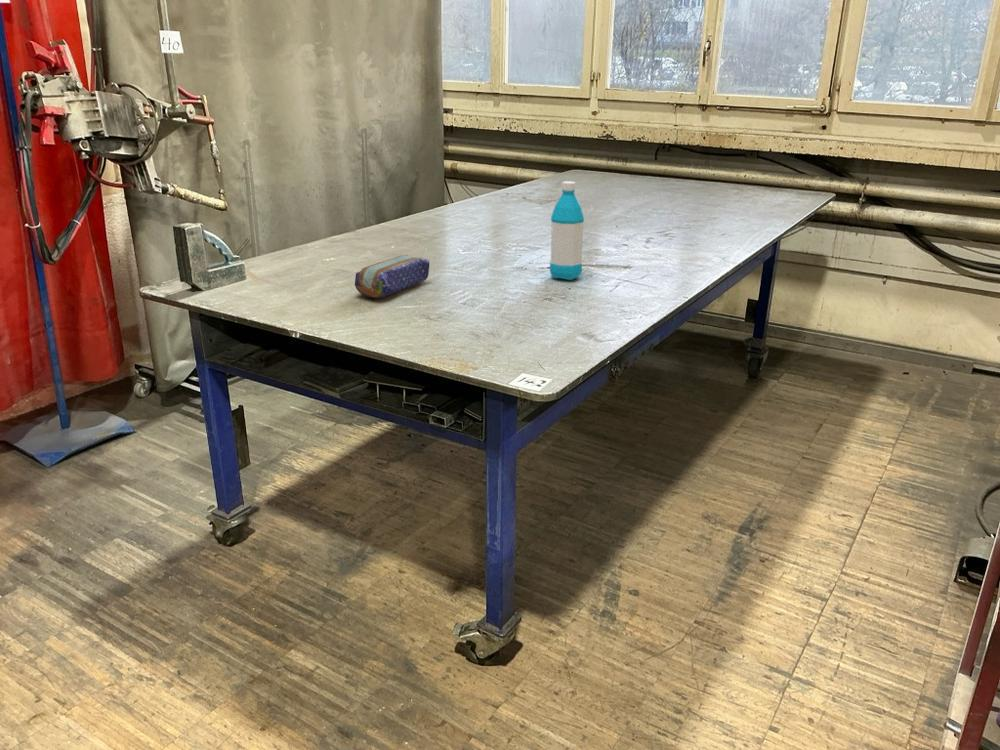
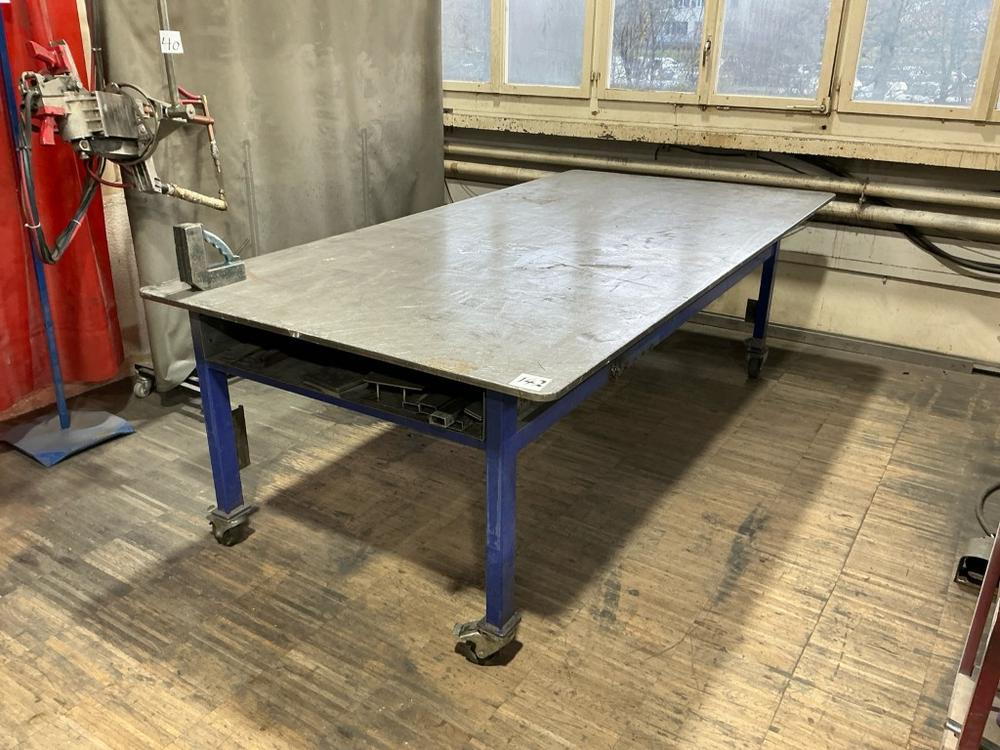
- water bottle [549,180,585,281]
- pencil case [354,254,430,299]
